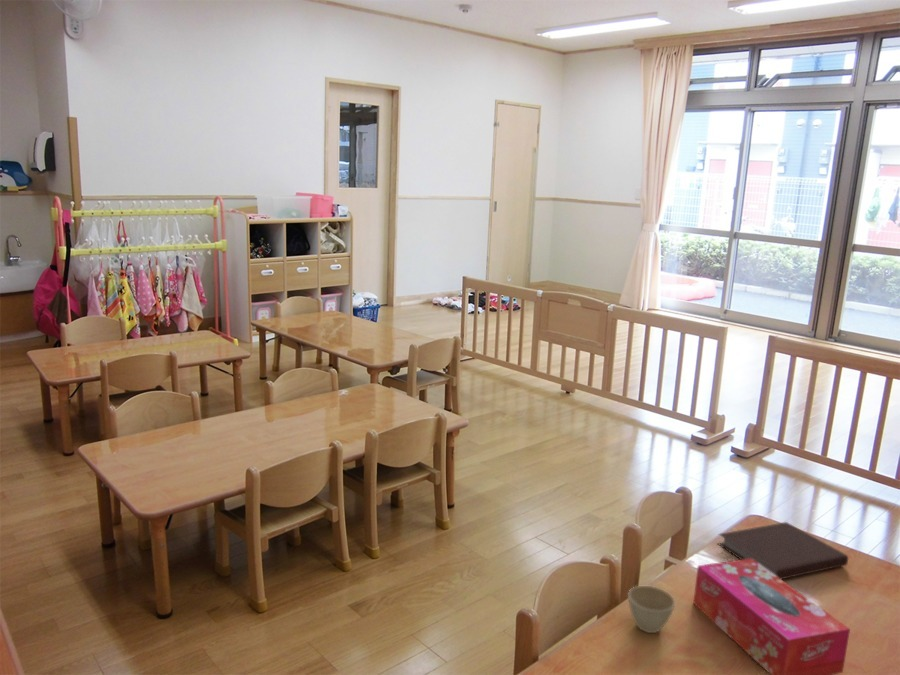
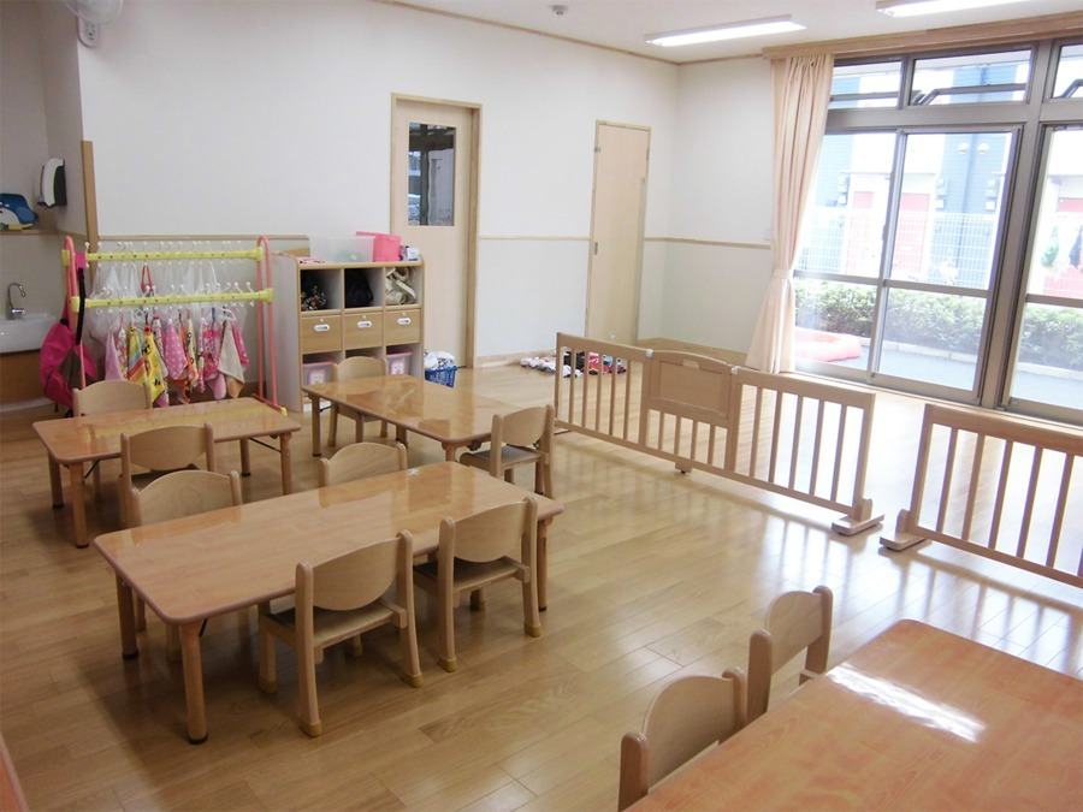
- tissue box [692,558,851,675]
- flower pot [627,585,676,634]
- notebook [717,521,849,580]
